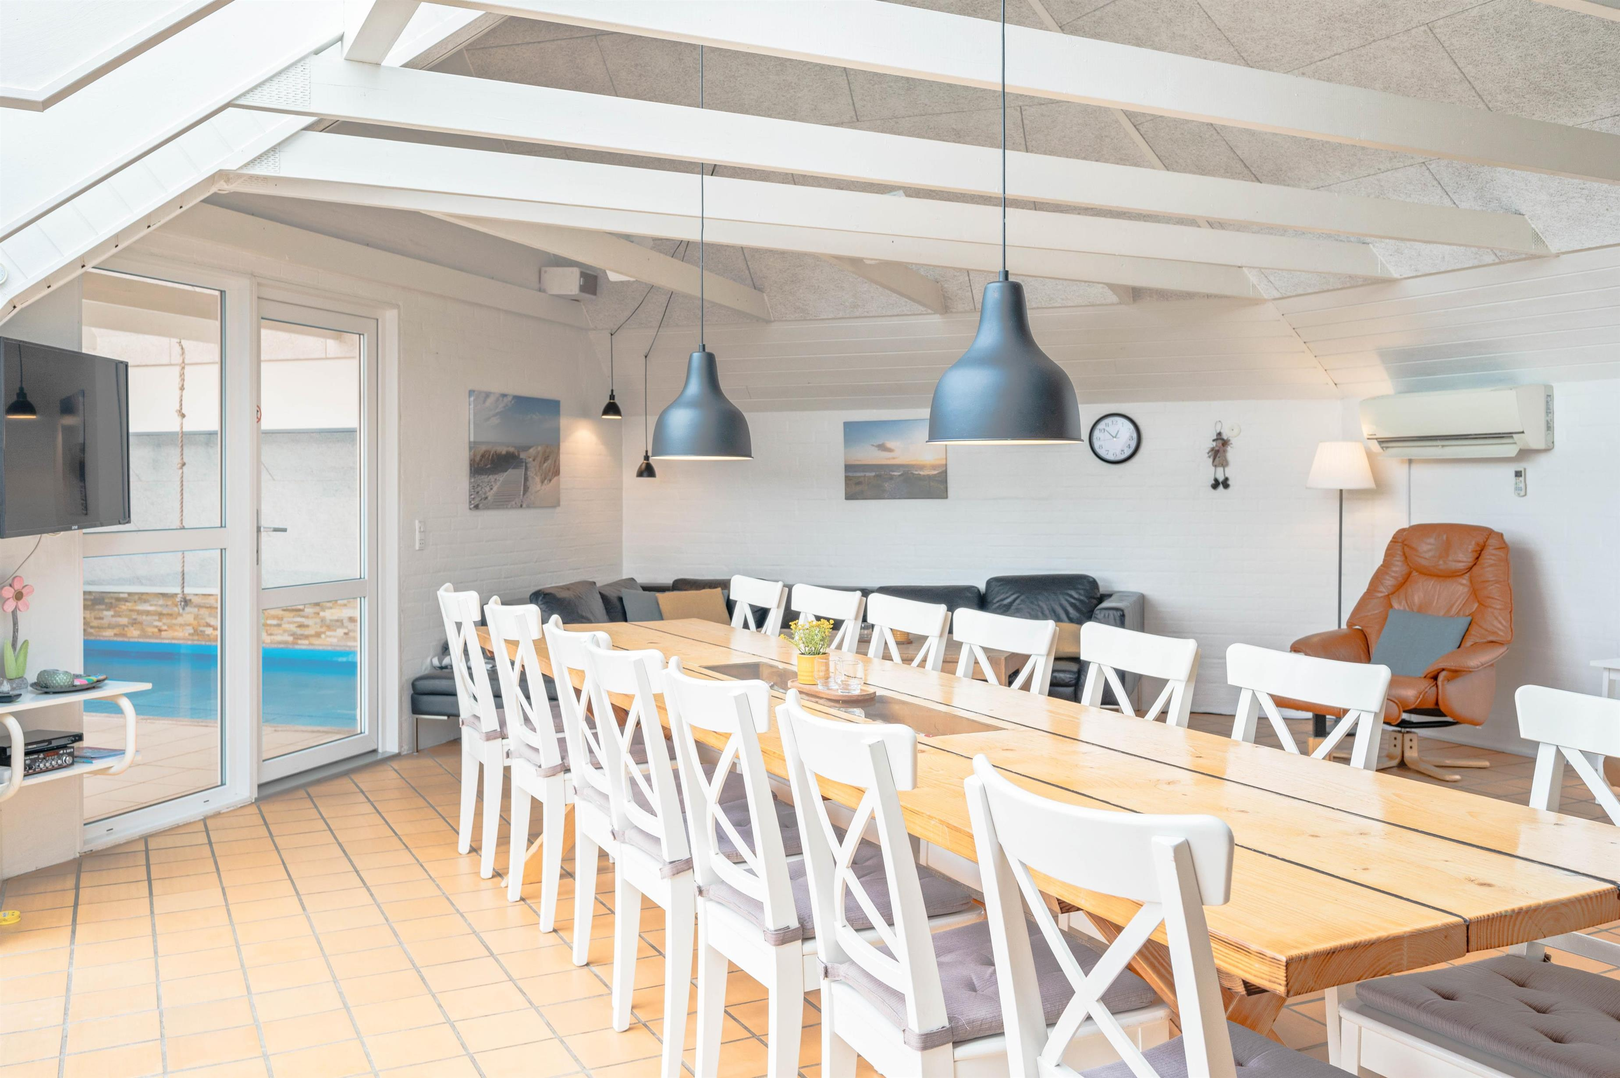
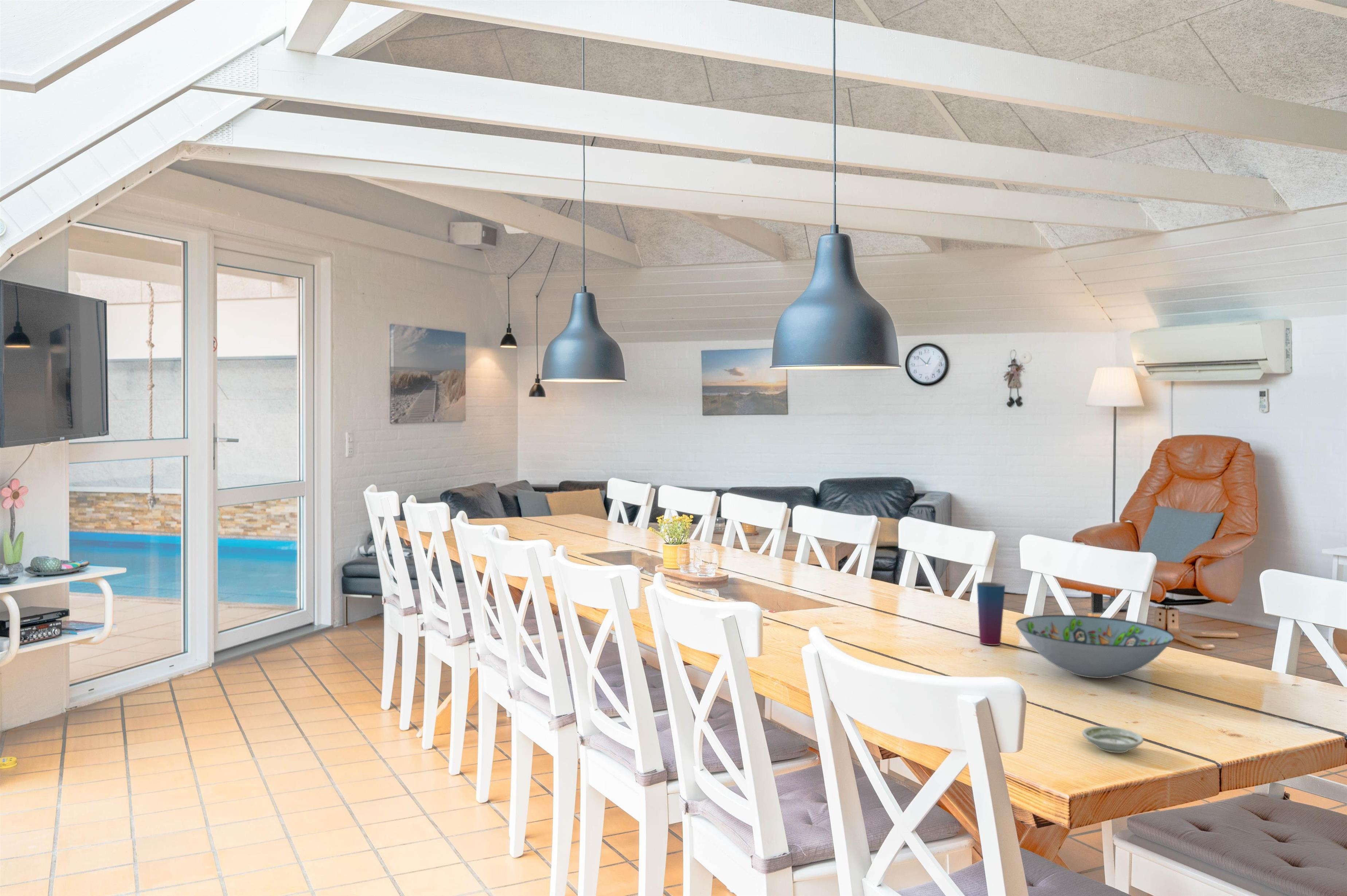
+ saucer [1082,726,1144,753]
+ cup [976,582,1006,646]
+ decorative bowl [1015,615,1175,678]
